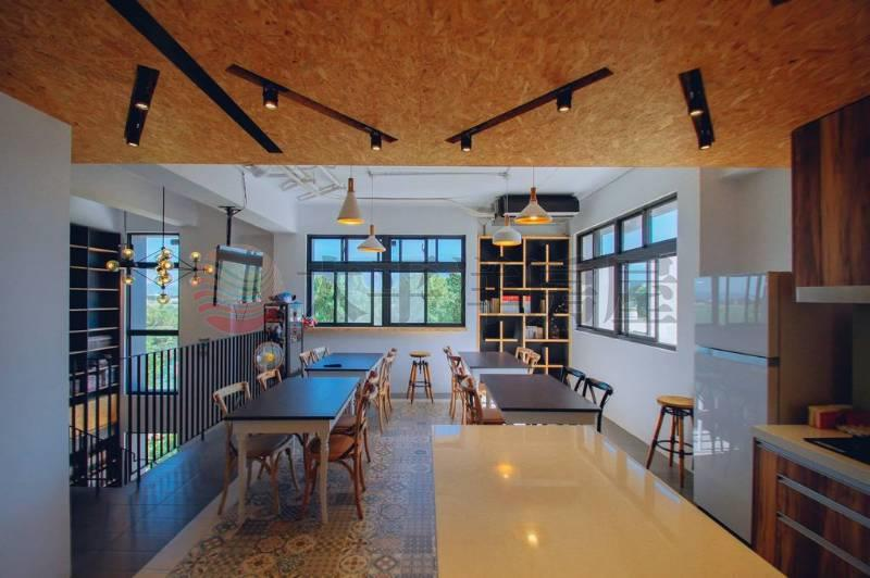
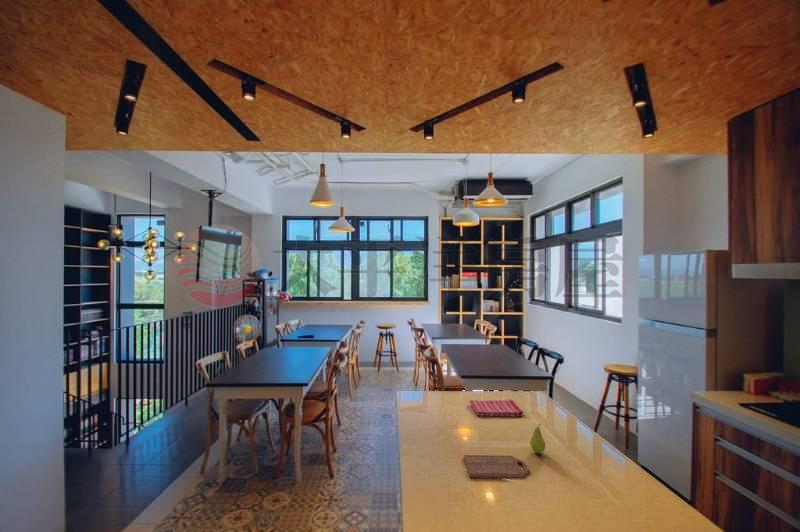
+ dish towel [469,399,524,418]
+ fruit [529,423,547,454]
+ cutting board [463,454,530,480]
